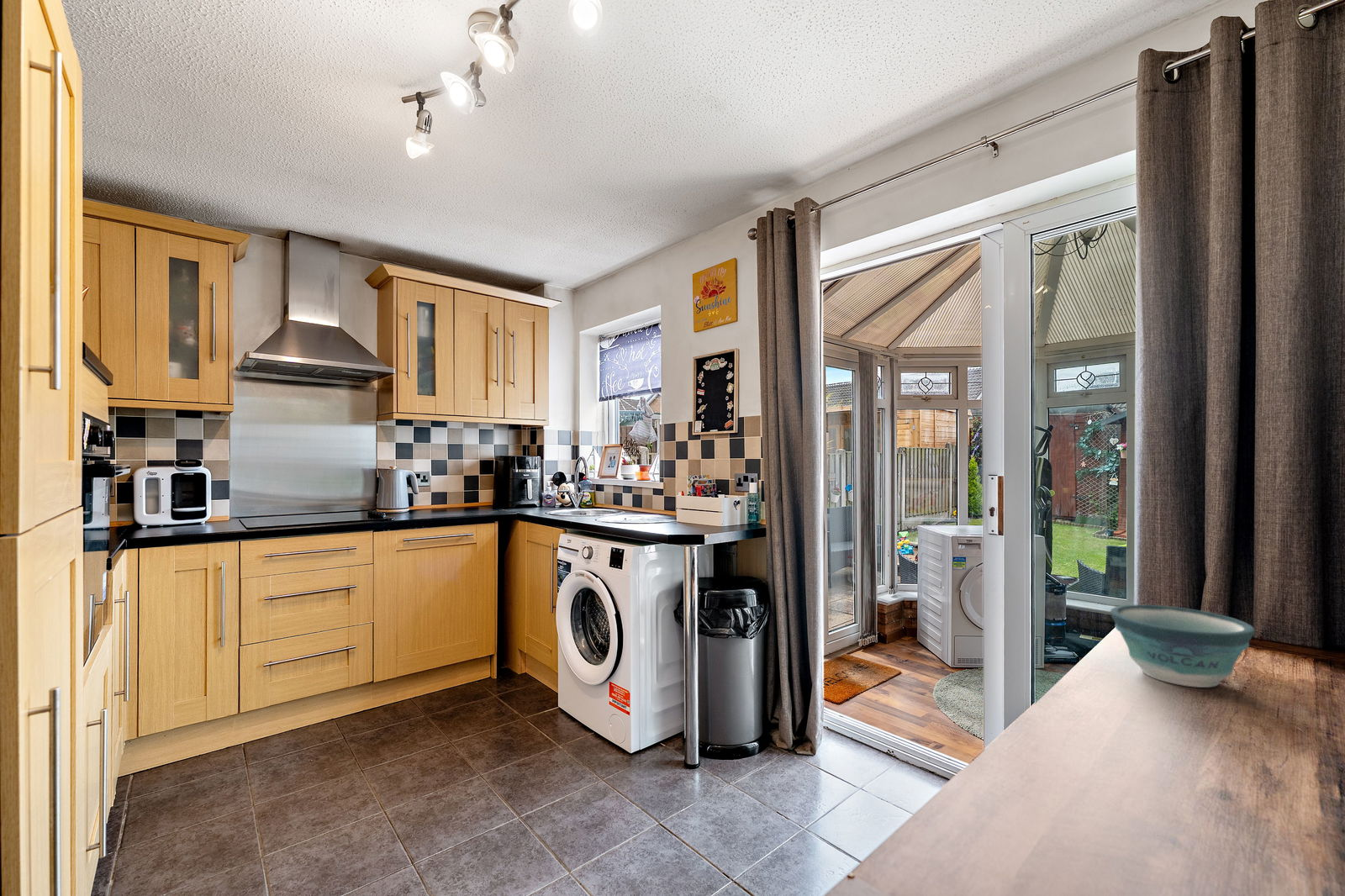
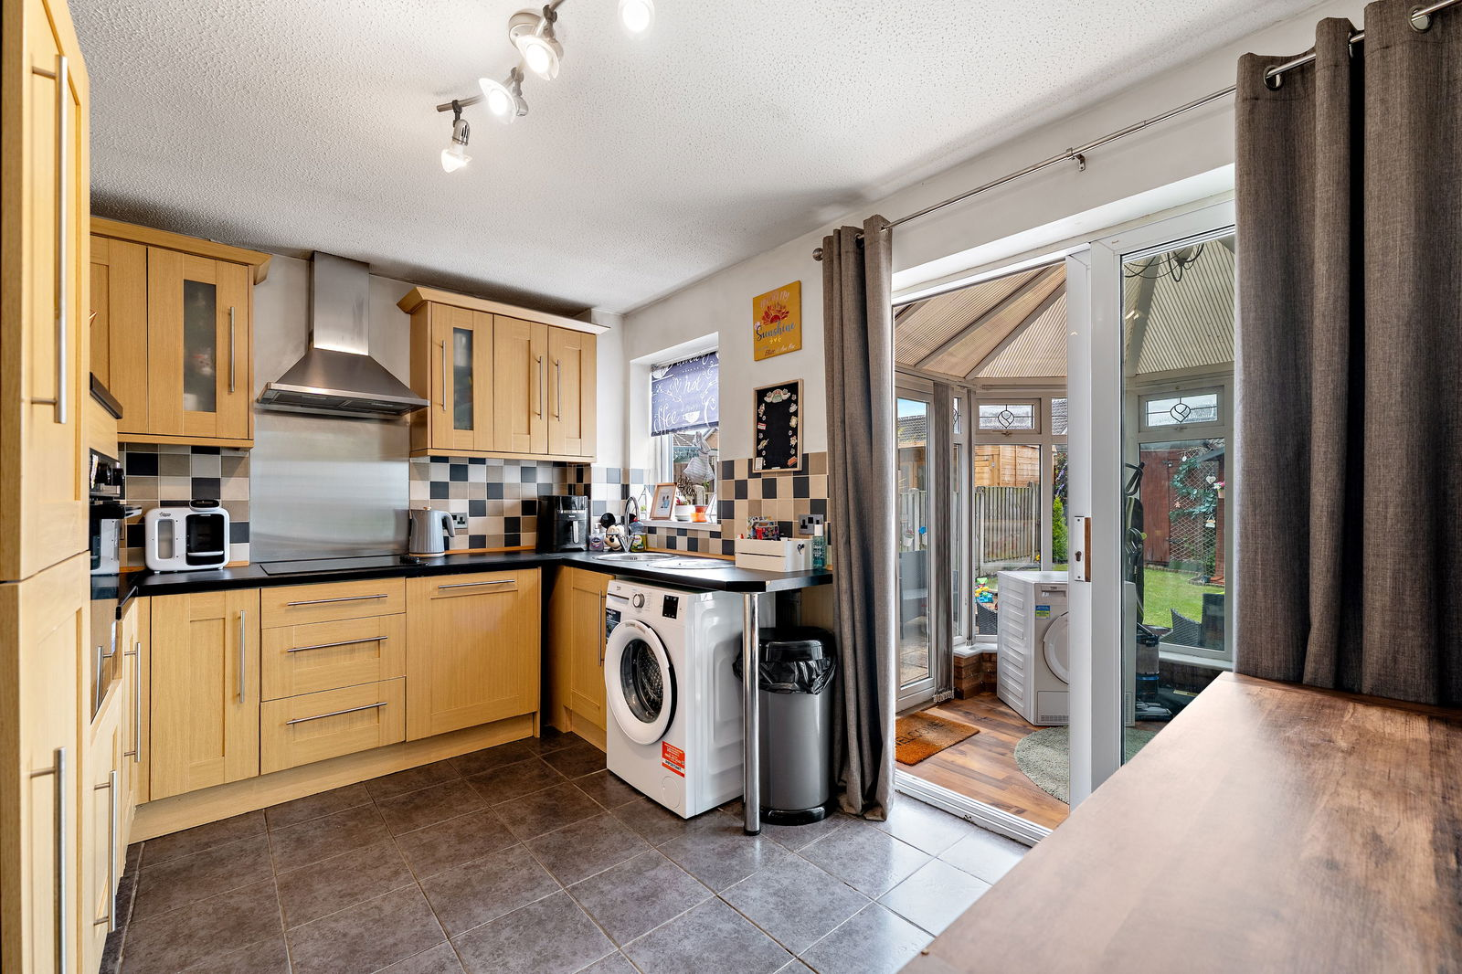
- bowl [1110,604,1256,688]
